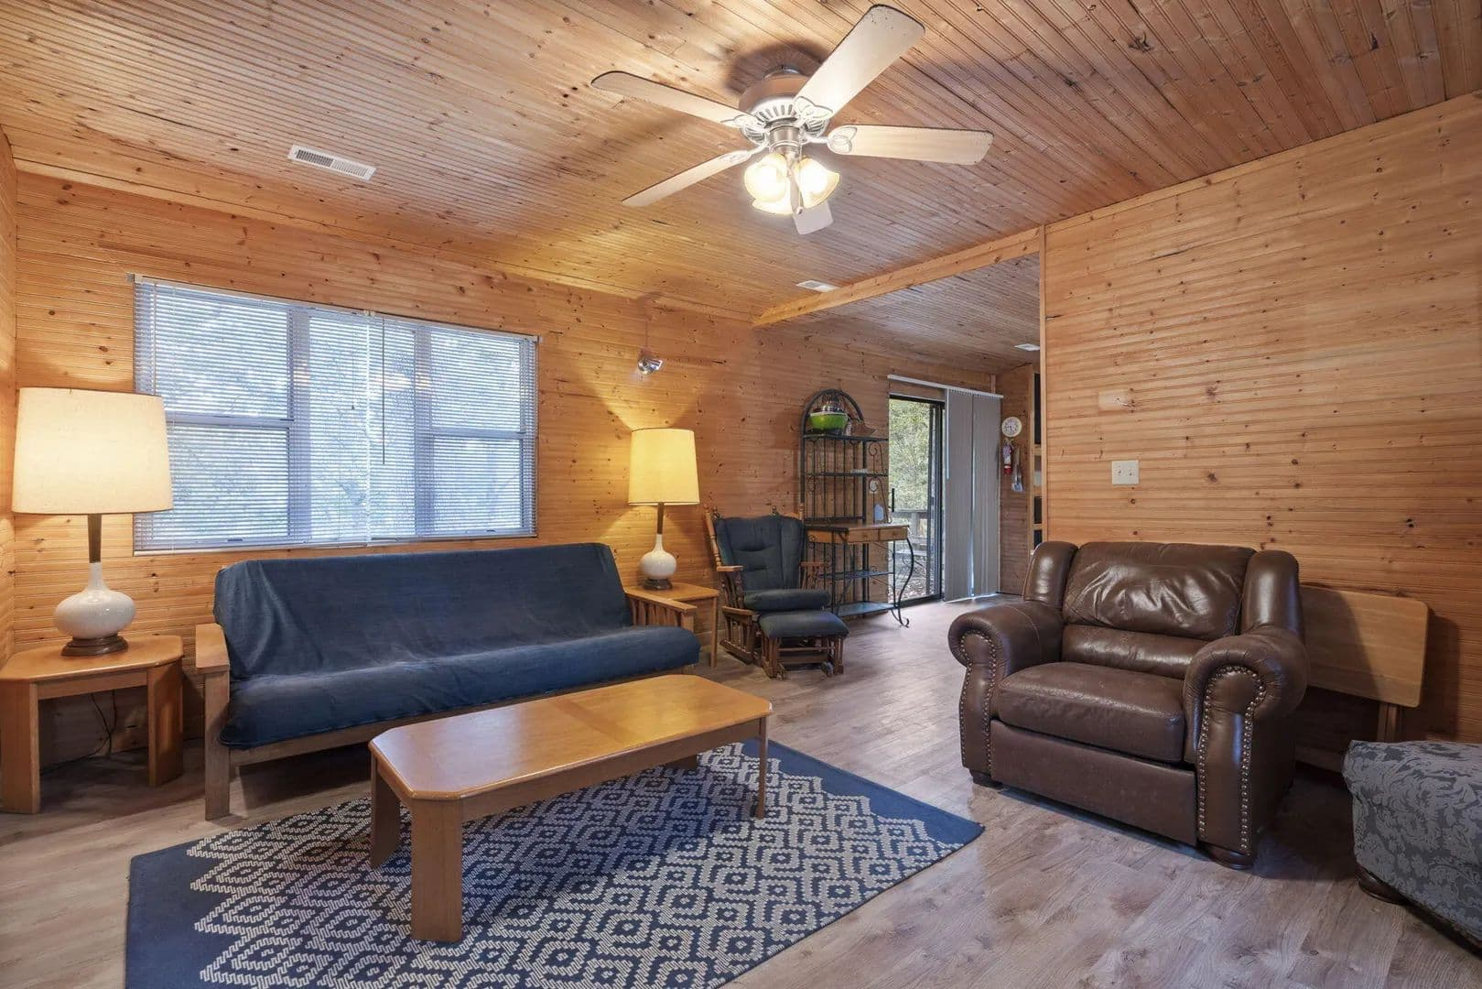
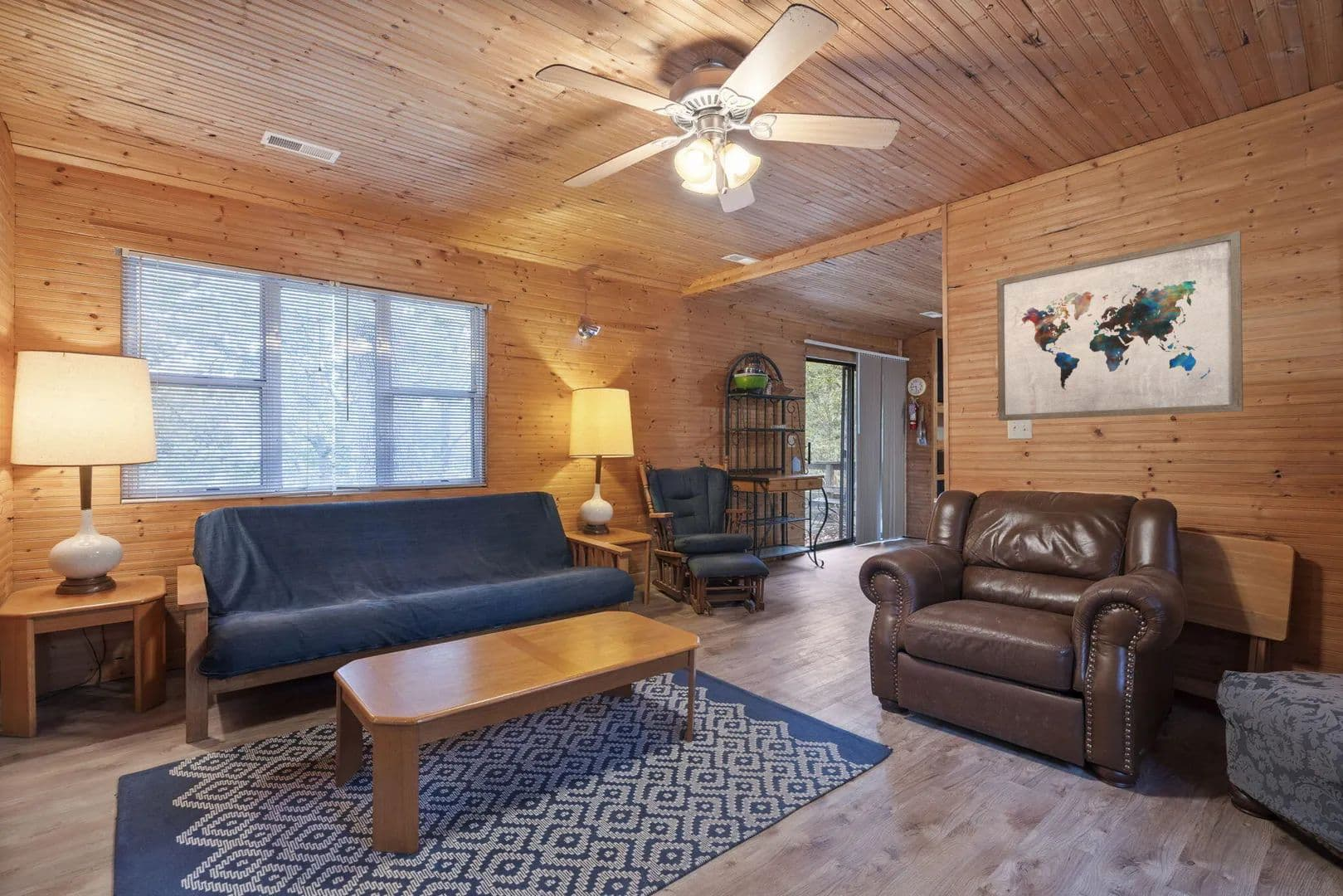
+ wall art [996,230,1244,421]
